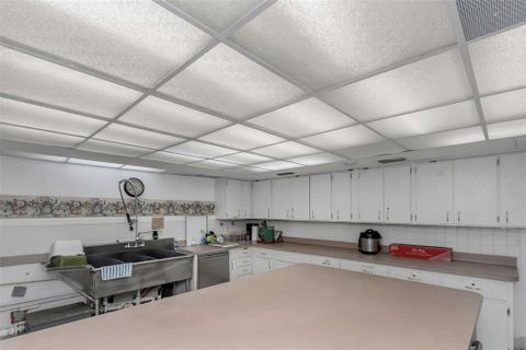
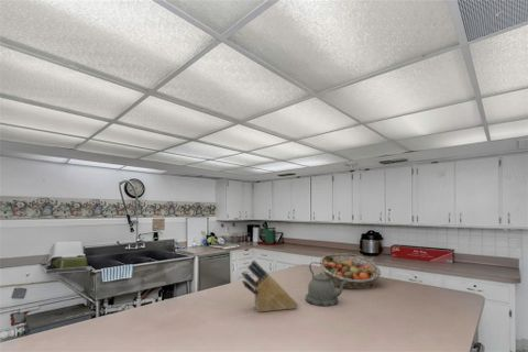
+ kettle [305,261,348,307]
+ fruit basket [319,253,382,290]
+ knife block [241,260,299,314]
